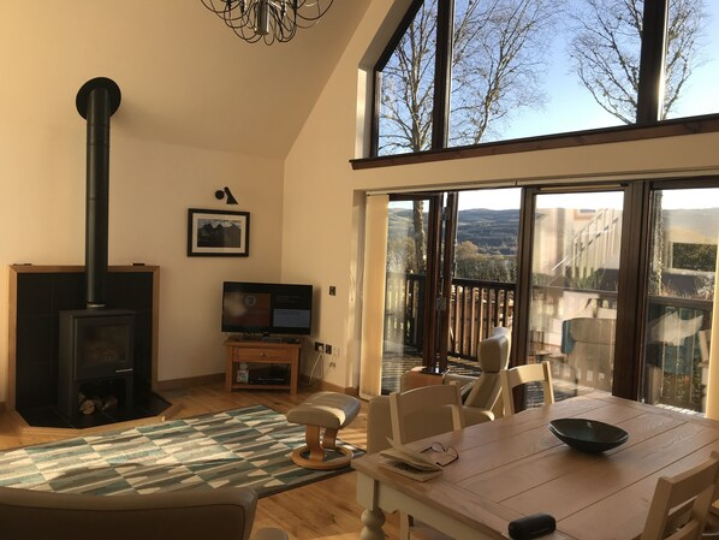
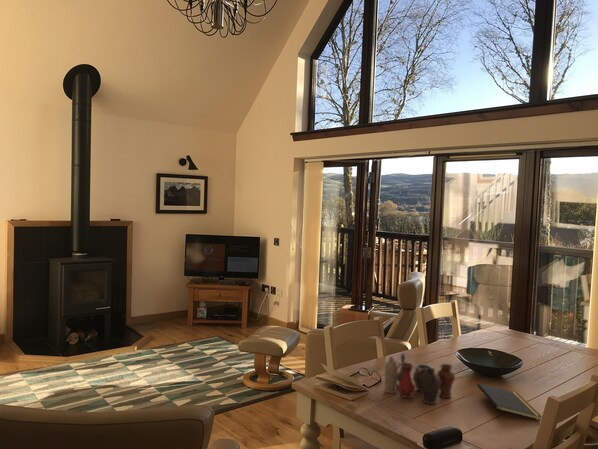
+ notepad [476,382,543,421]
+ vase [384,353,456,405]
